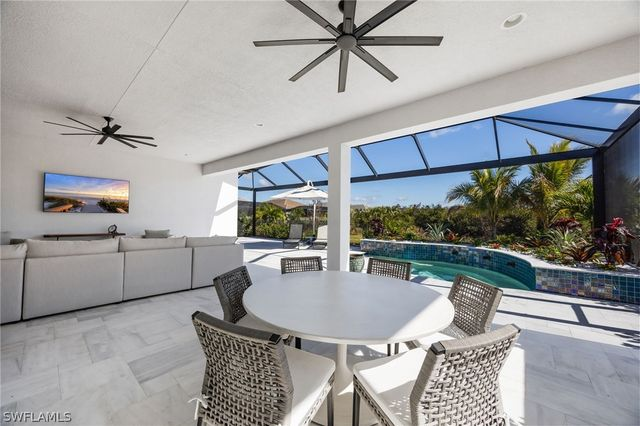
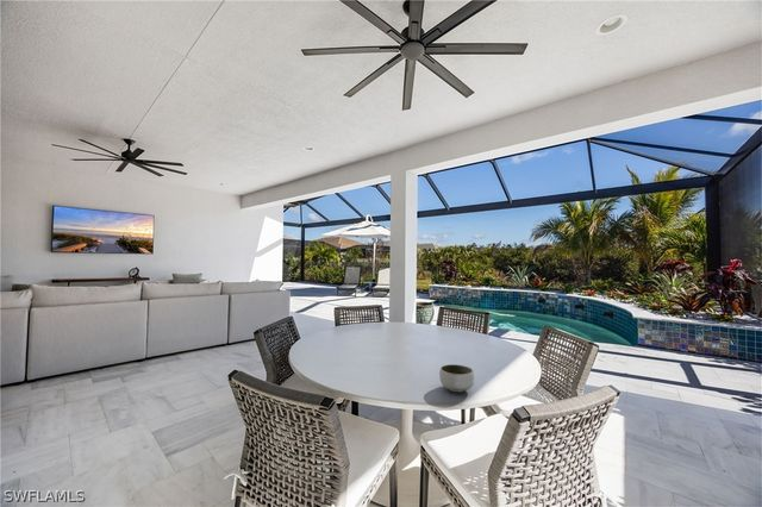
+ bowl [438,363,475,393]
